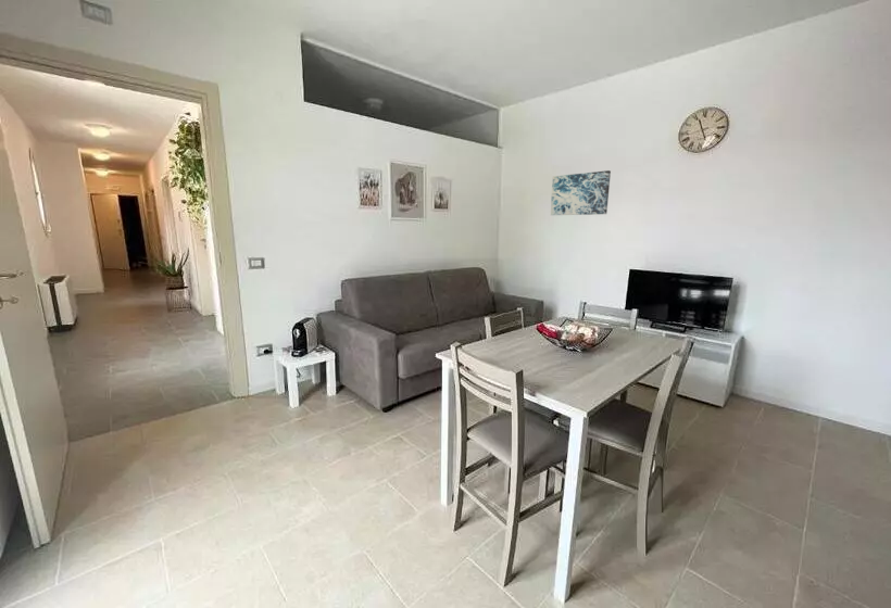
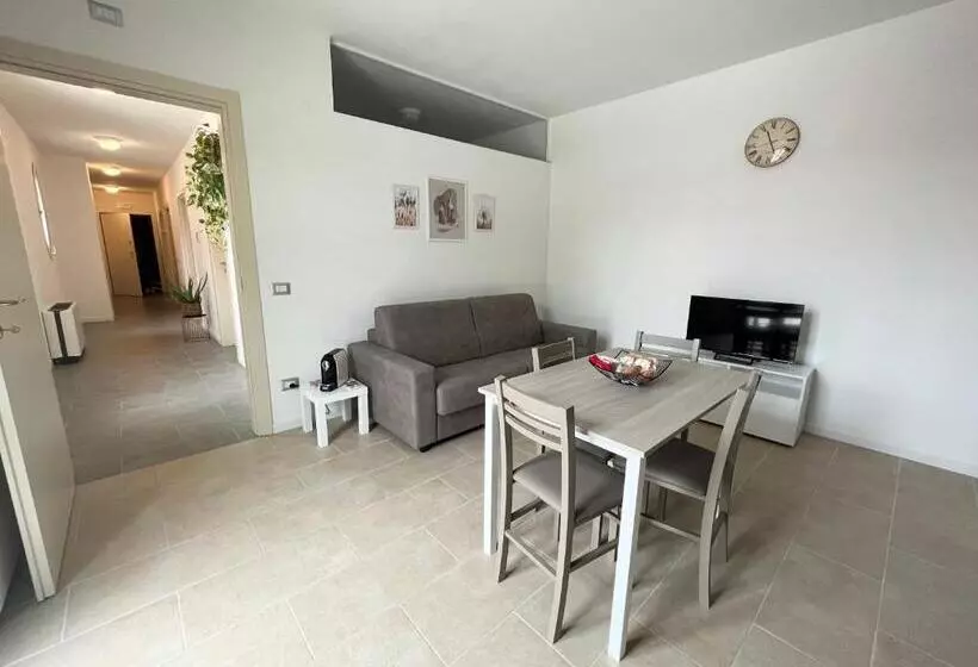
- wall art [550,169,612,216]
